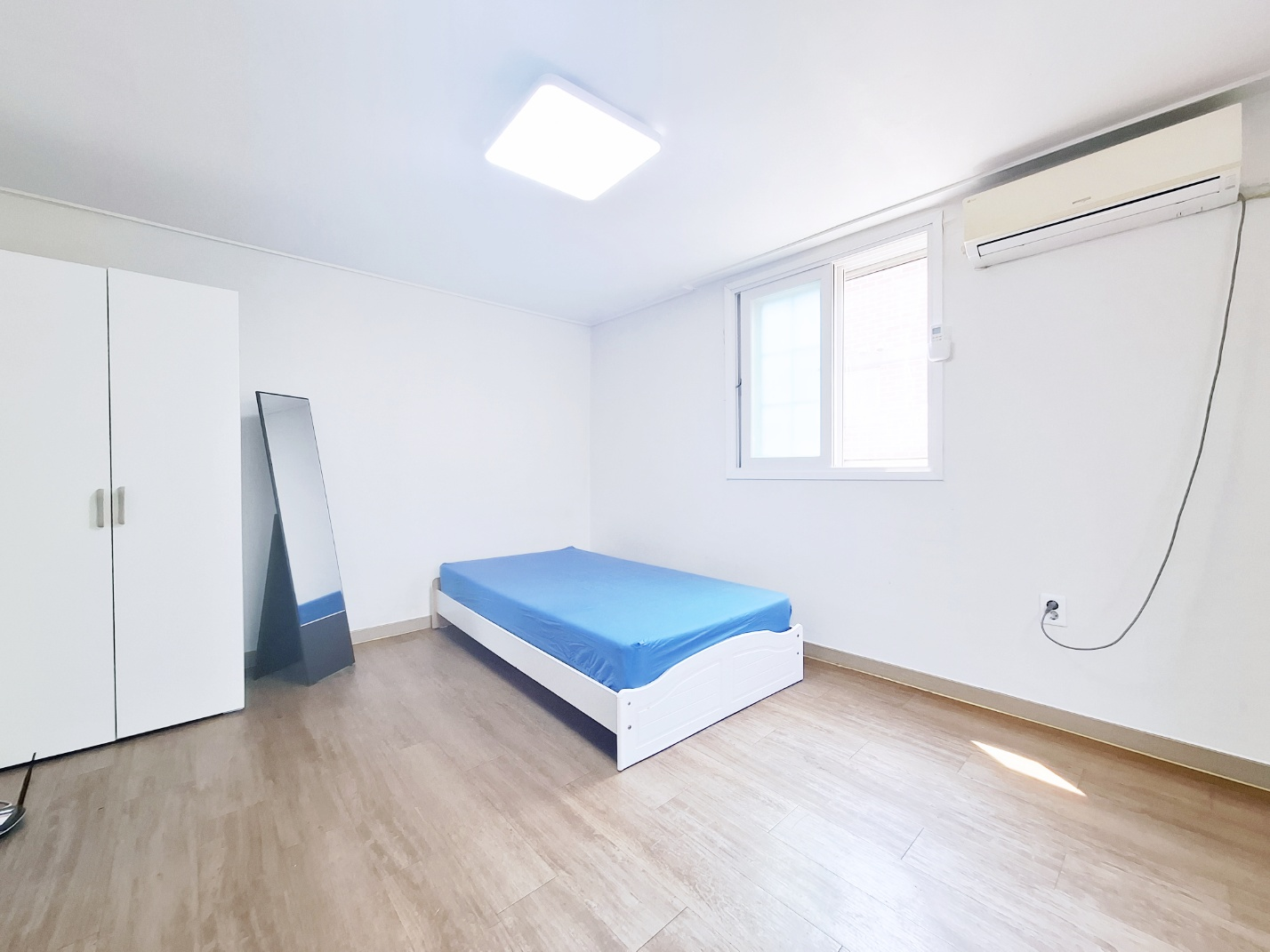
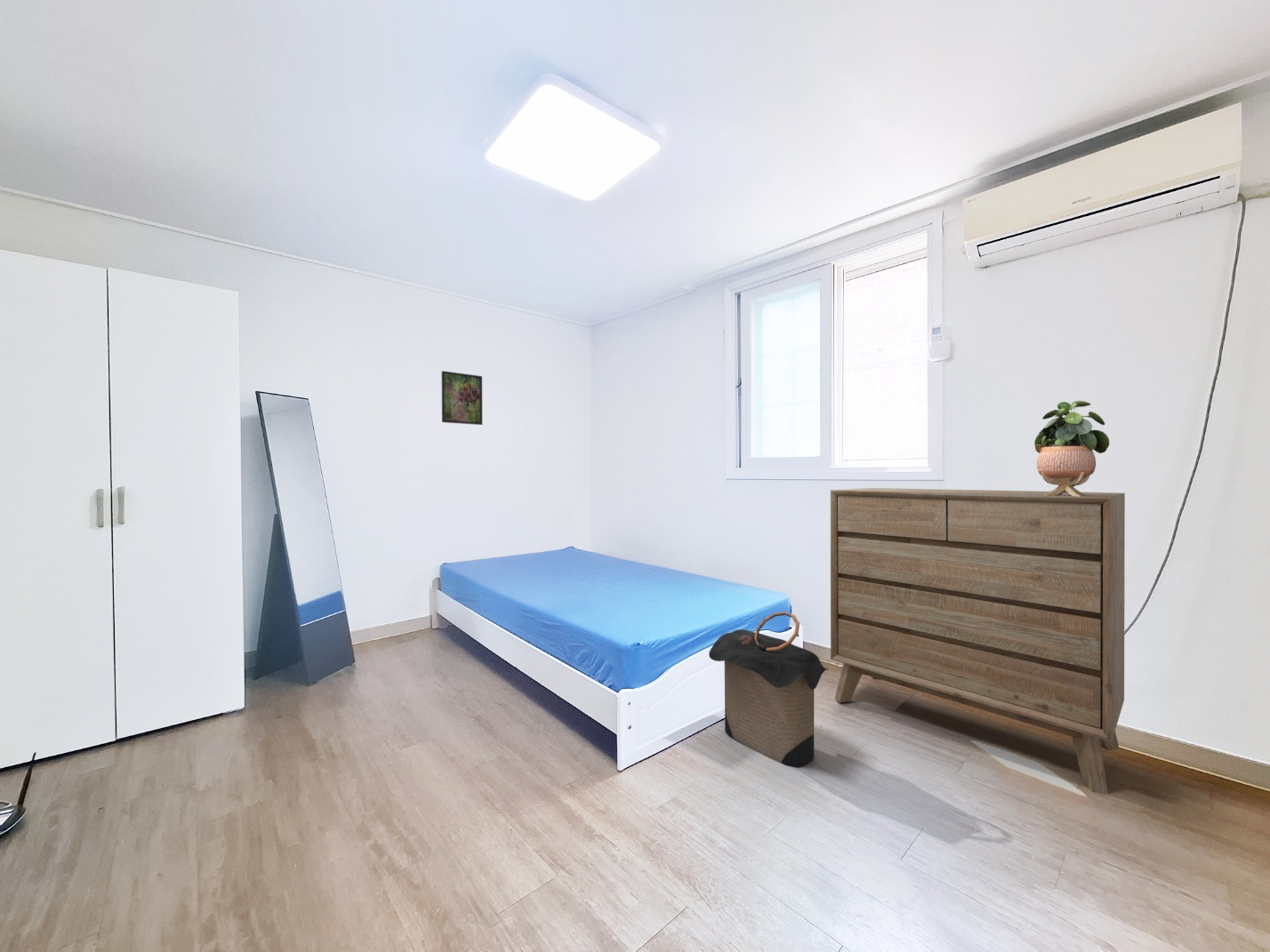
+ laundry hamper [708,611,828,769]
+ potted plant [1033,400,1110,496]
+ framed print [441,370,483,426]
+ dresser [830,487,1126,795]
